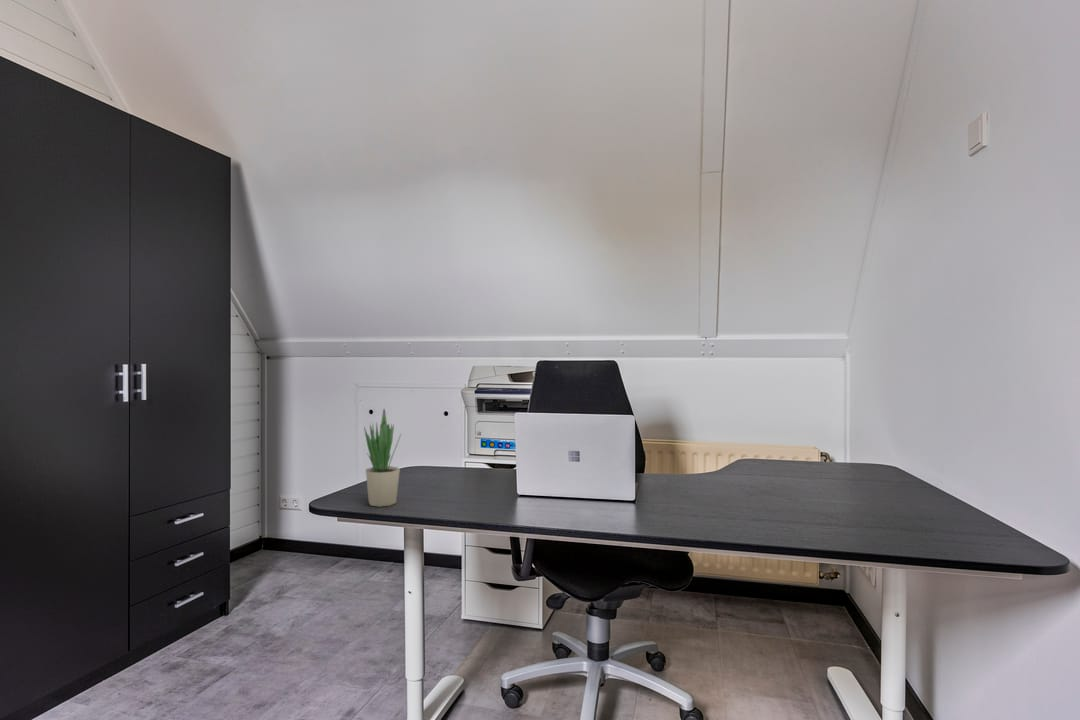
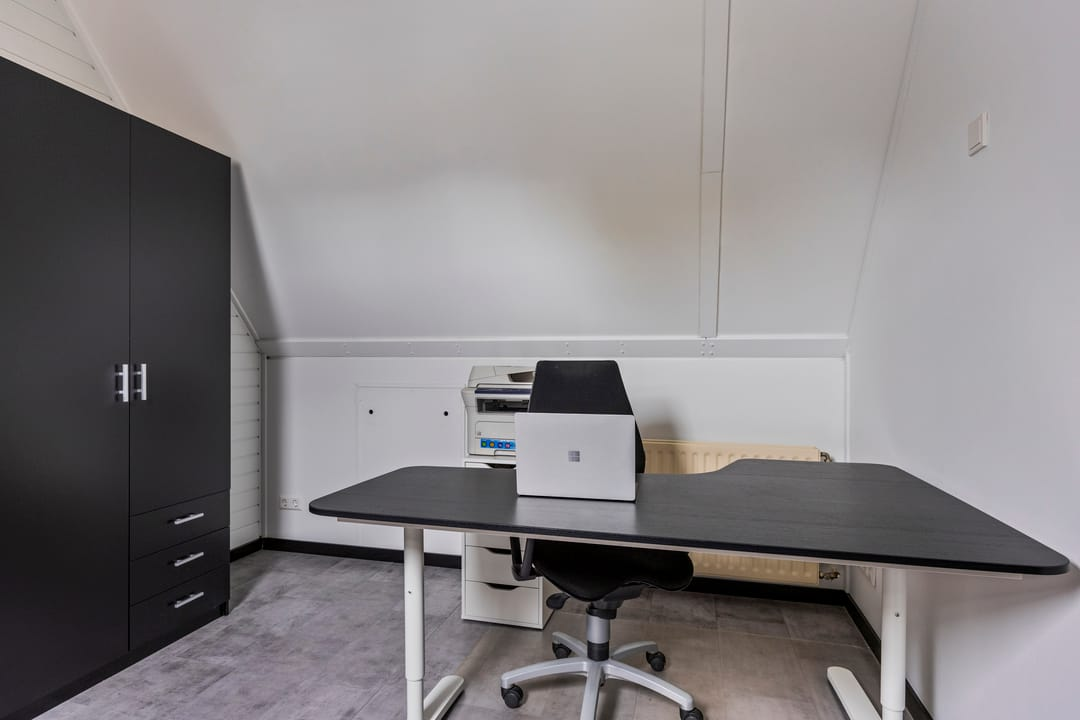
- potted plant [363,408,402,508]
